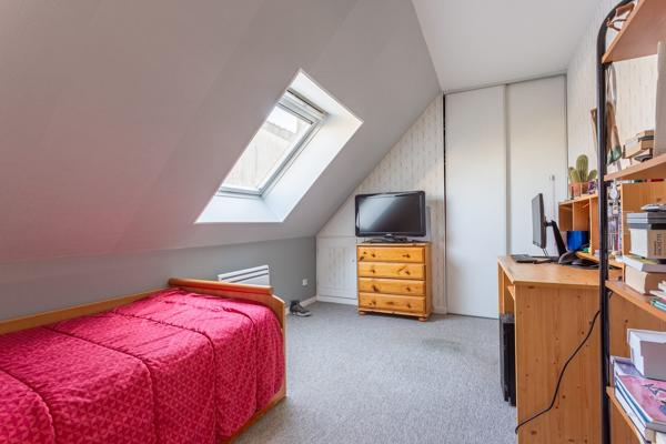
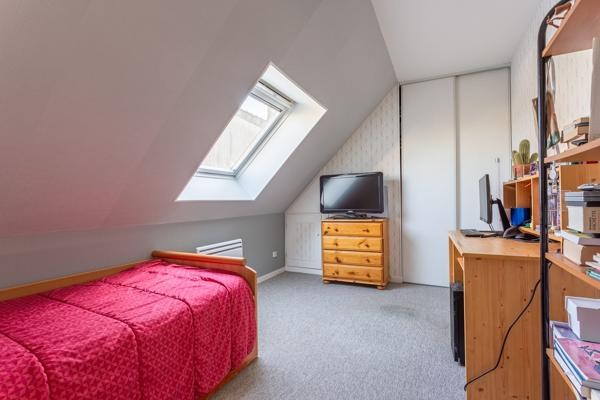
- sneaker [287,297,312,317]
